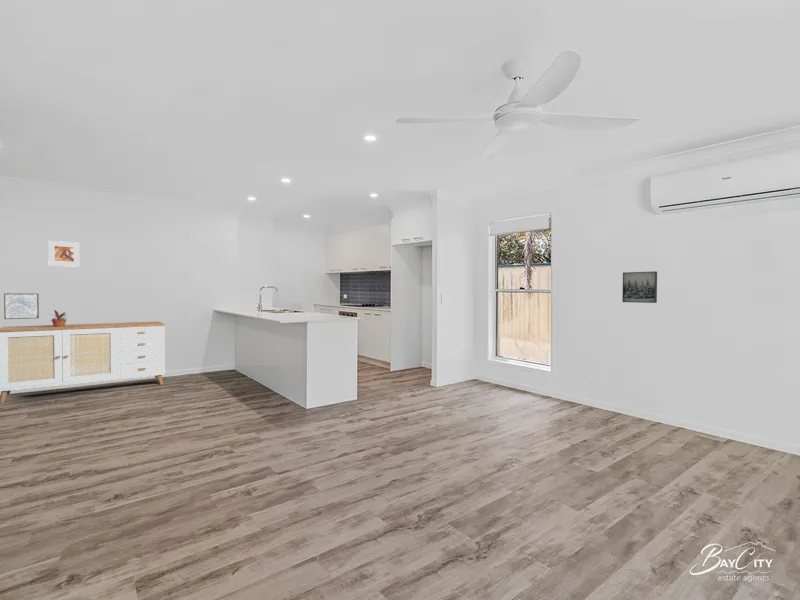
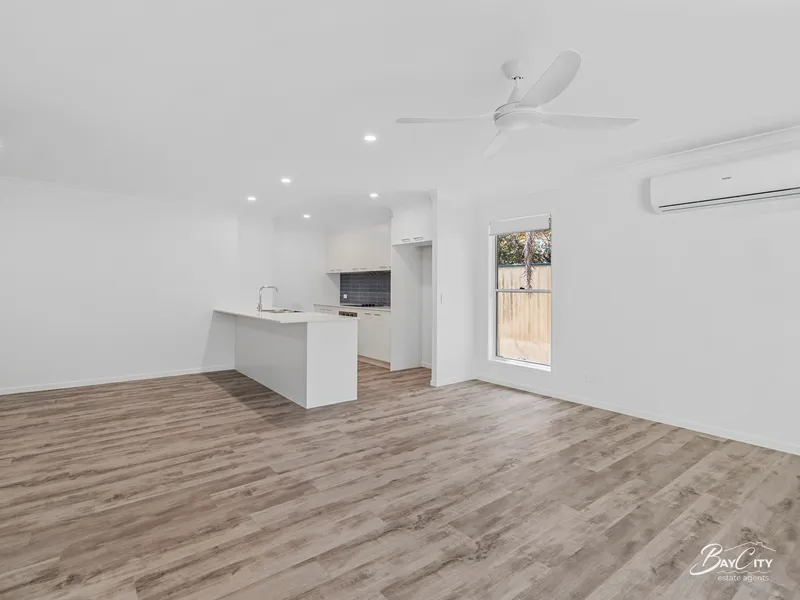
- sideboard [0,321,165,404]
- wall art [3,292,40,320]
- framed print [47,240,81,268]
- potted plant [49,309,68,327]
- wall art [621,270,658,304]
